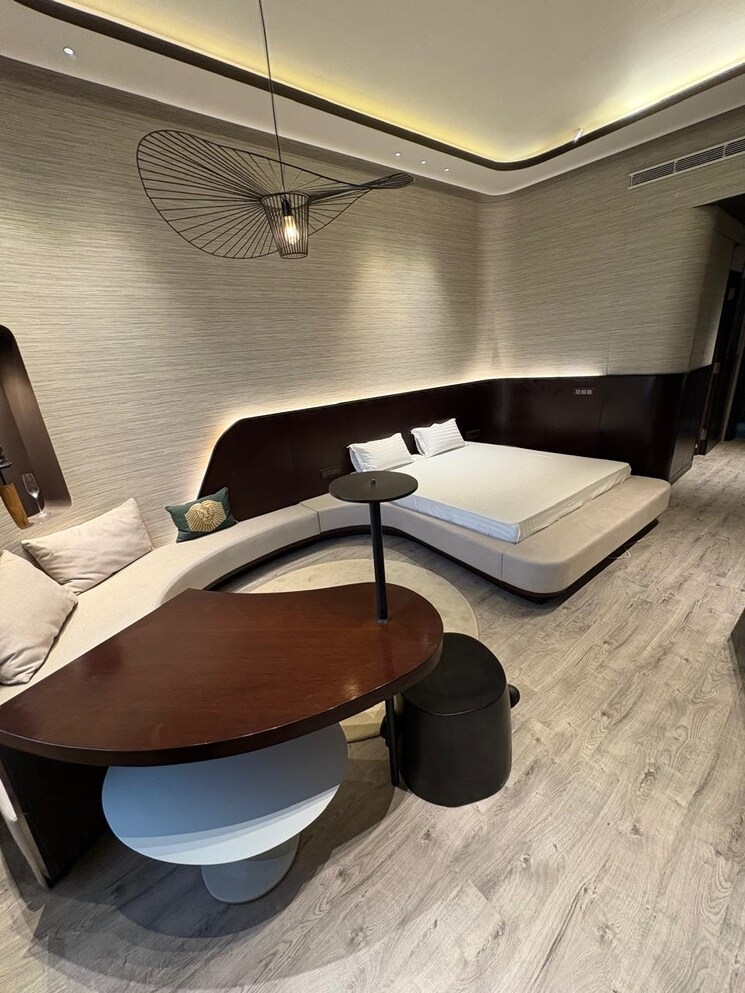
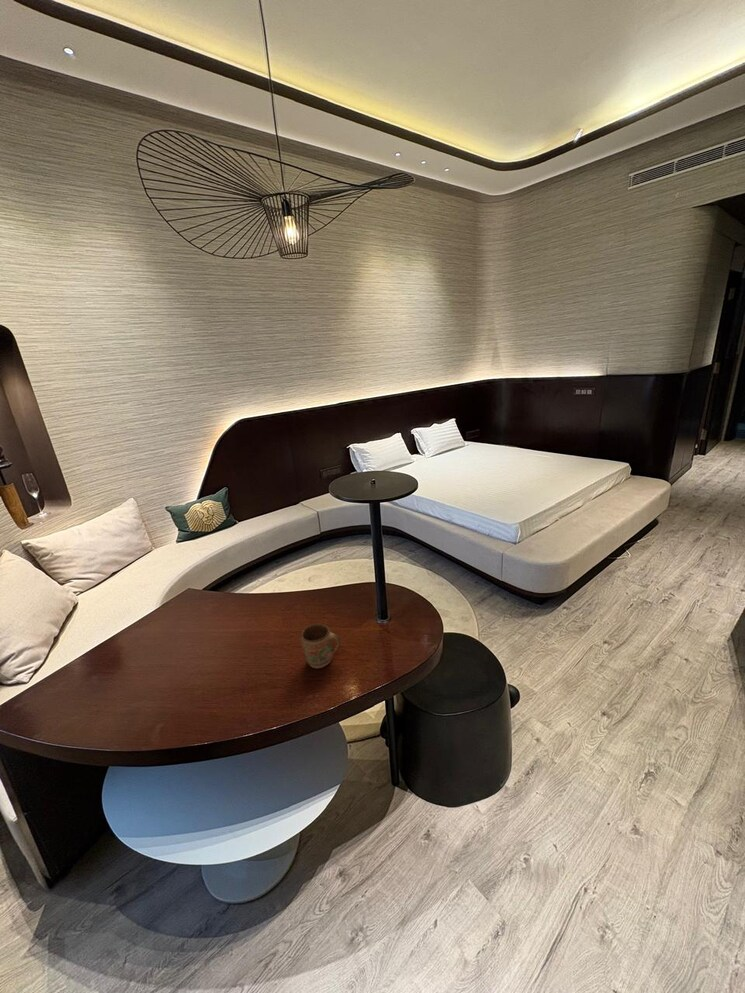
+ mug [300,623,341,669]
